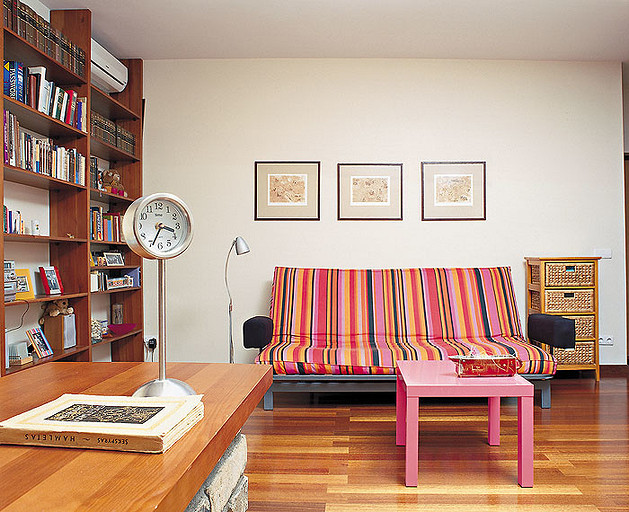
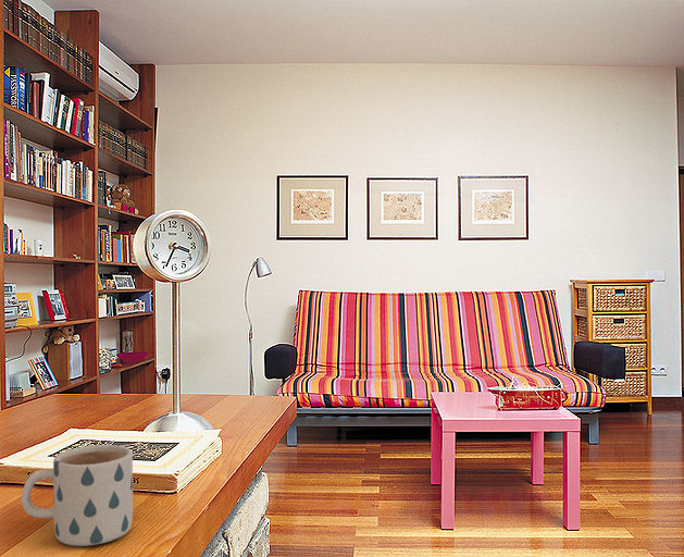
+ mug [21,444,134,547]
